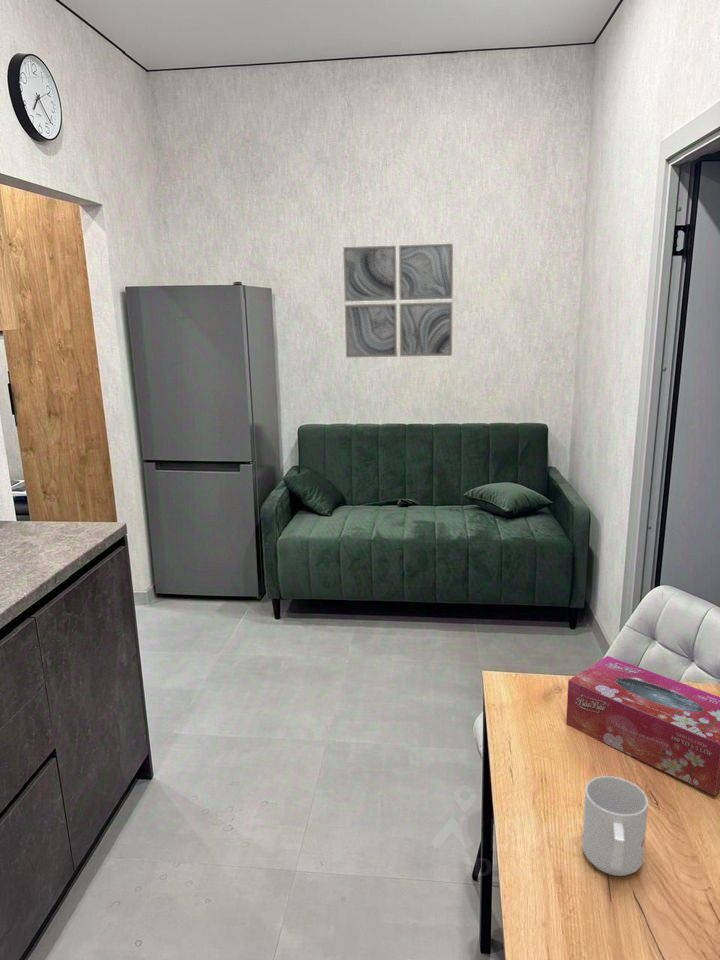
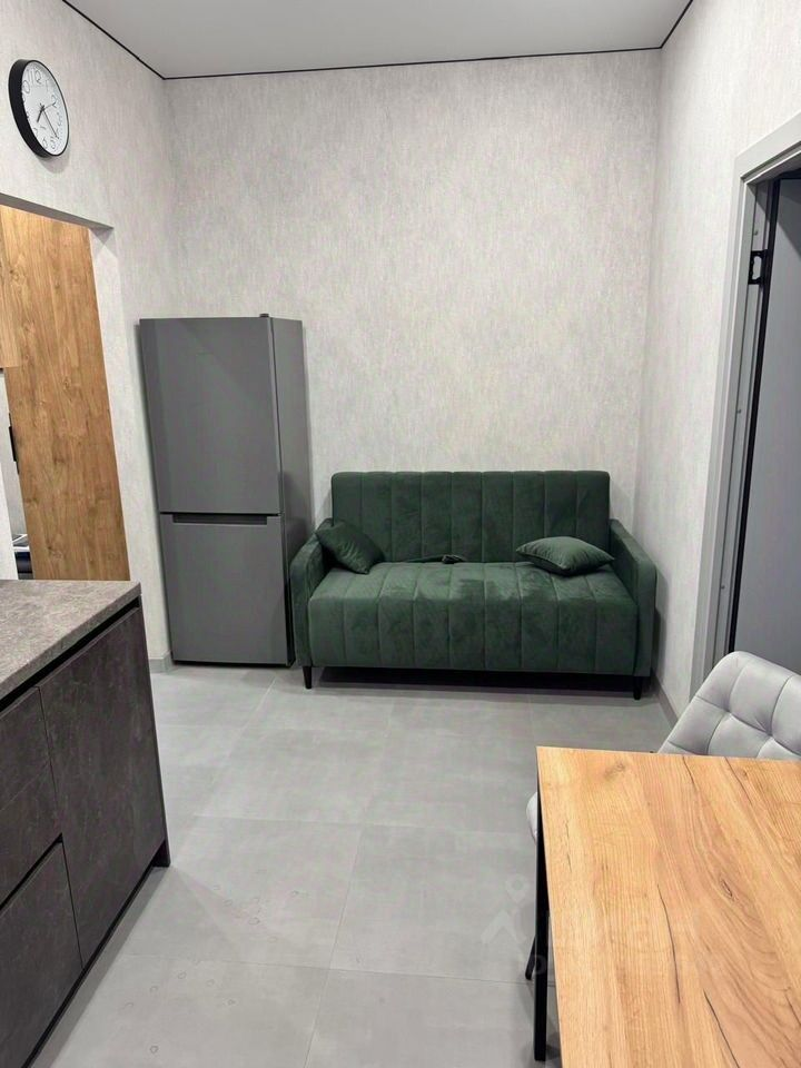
- wall art [342,242,454,358]
- tissue box [565,655,720,796]
- mug [581,775,649,877]
